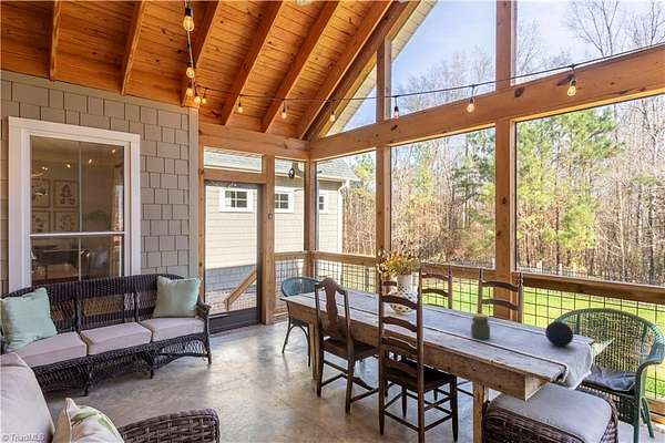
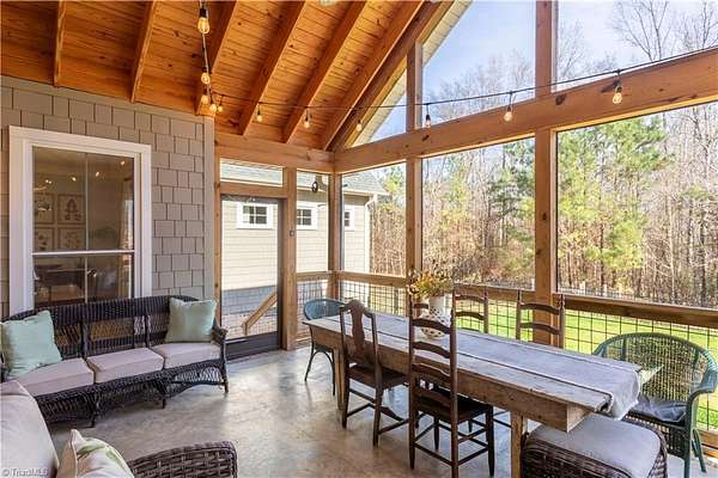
- decorative orb [544,320,574,348]
- jar [470,312,491,340]
